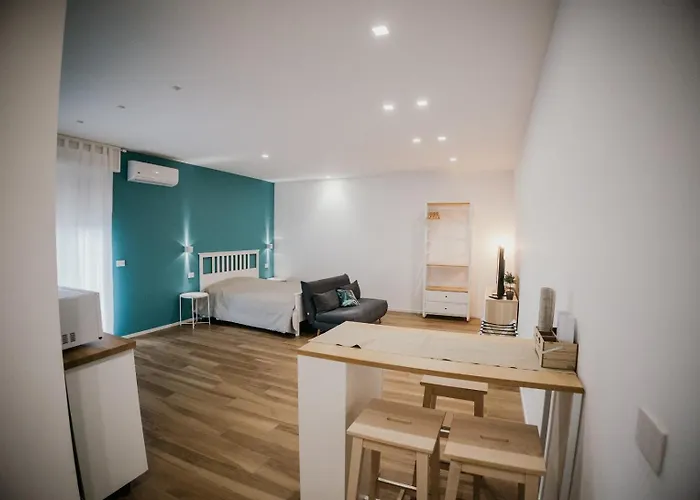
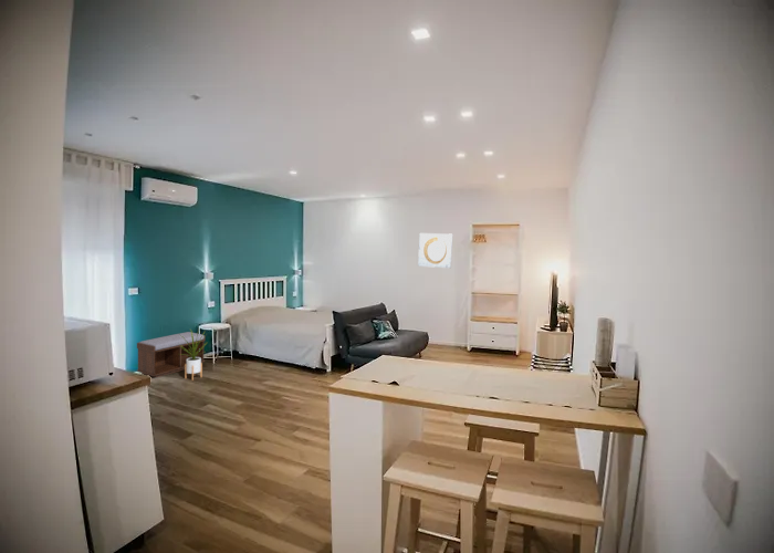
+ bench [136,331,206,378]
+ house plant [178,328,208,382]
+ wall art [417,232,453,269]
